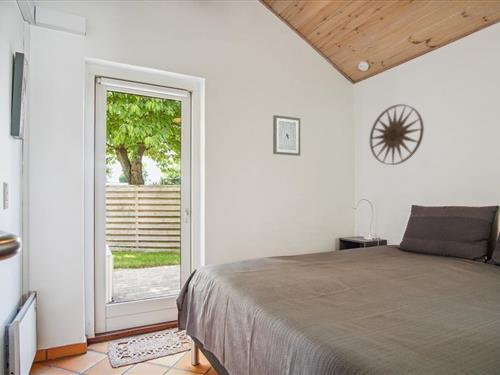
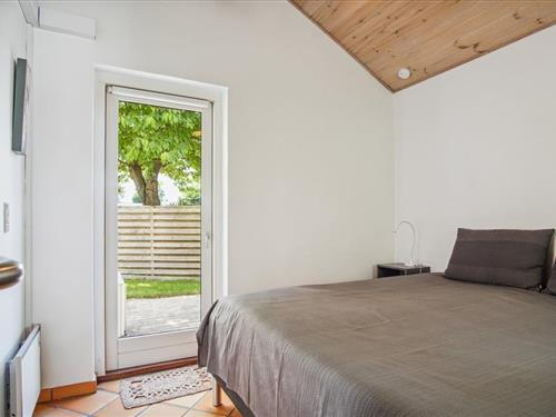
- wall art [272,114,301,157]
- wall art [369,103,425,166]
